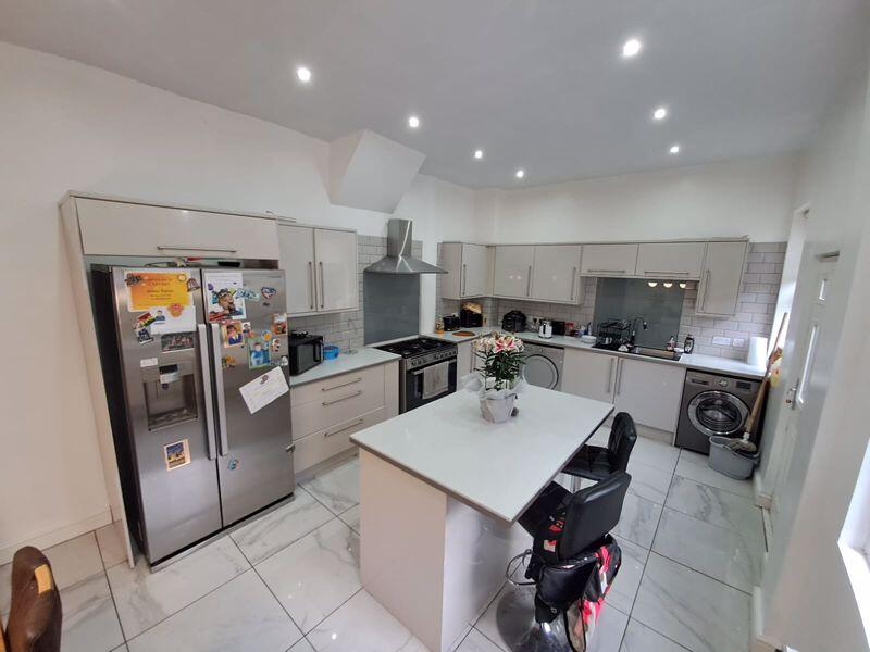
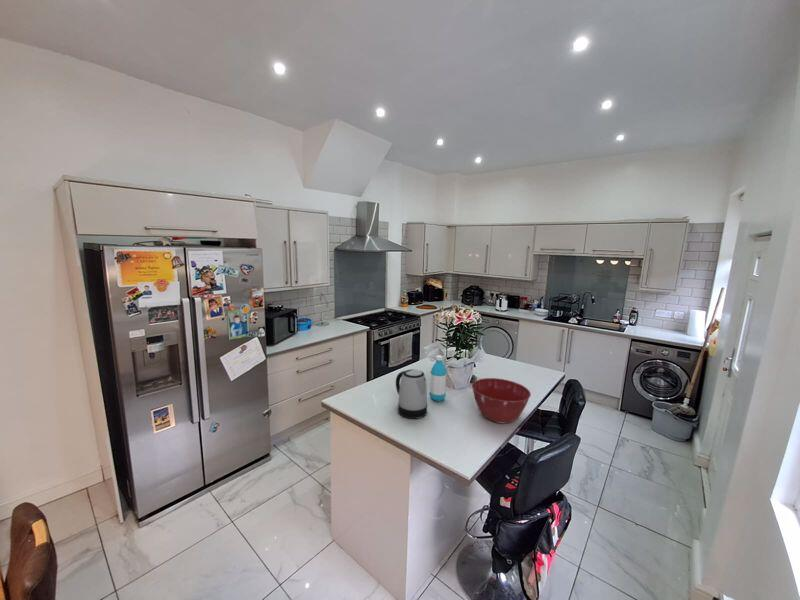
+ mixing bowl [471,377,532,424]
+ water bottle [429,354,448,402]
+ kettle [395,368,428,420]
